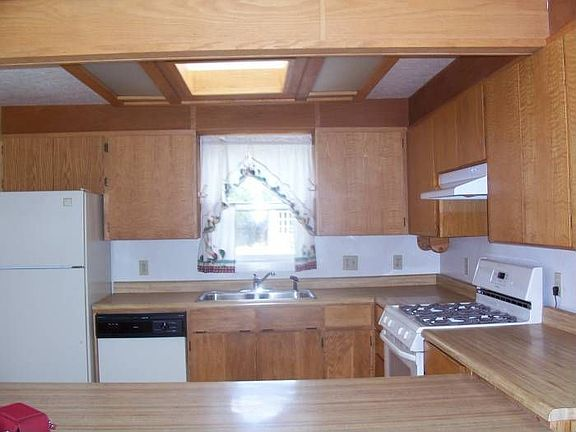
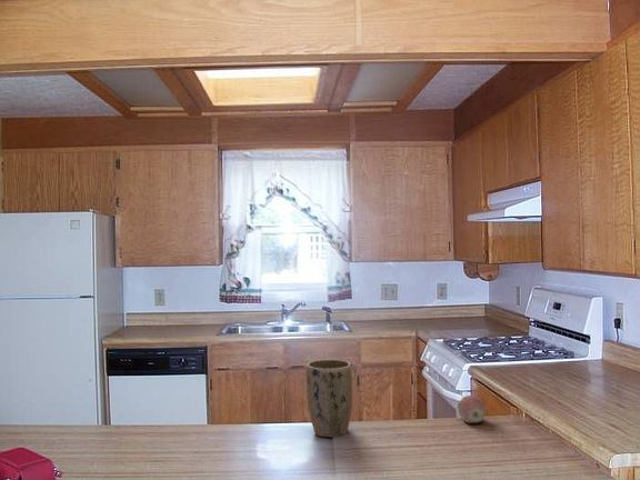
+ plant pot [306,358,353,439]
+ fruit [457,394,487,424]
